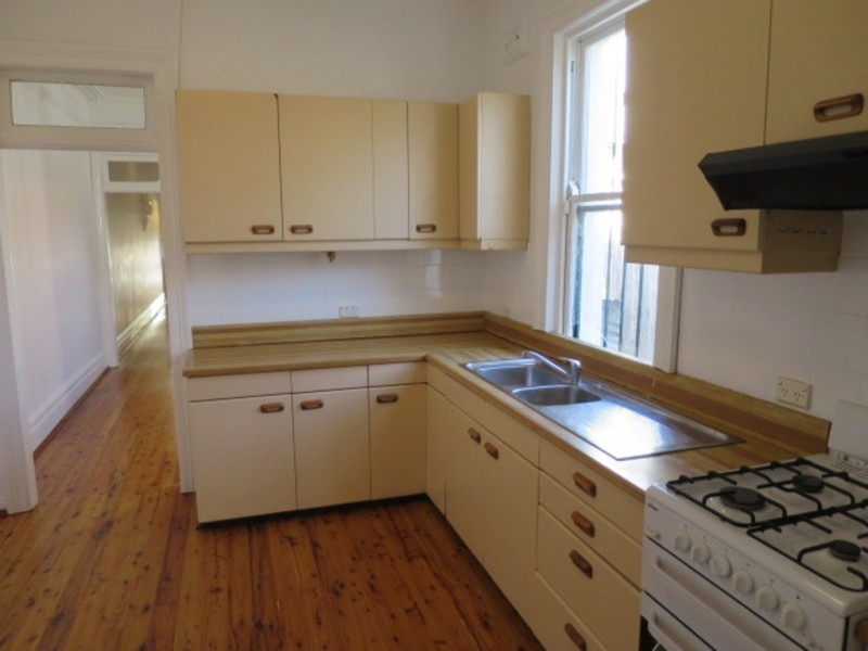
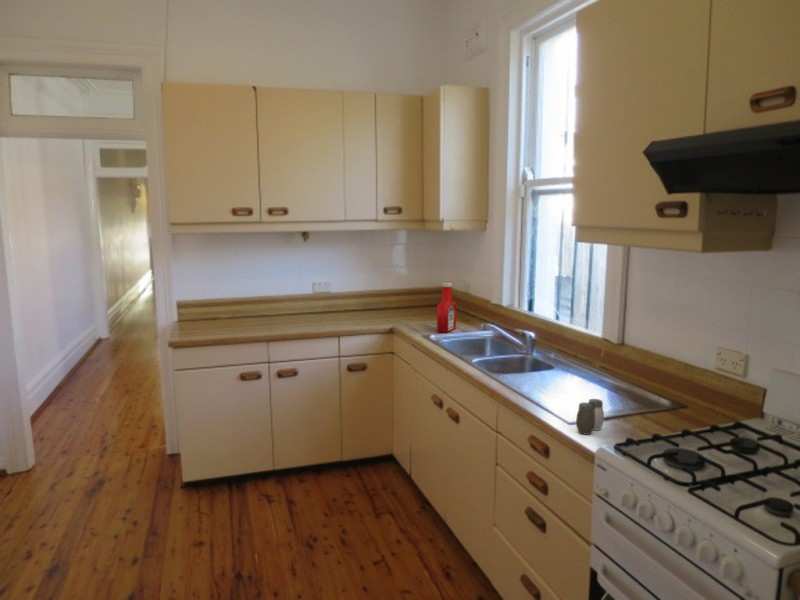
+ salt and pepper shaker [575,398,605,436]
+ soap bottle [436,282,457,334]
